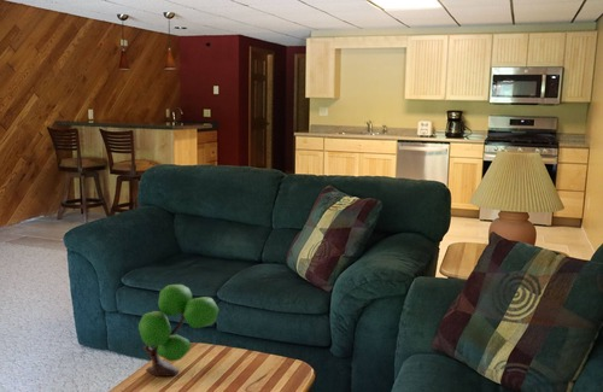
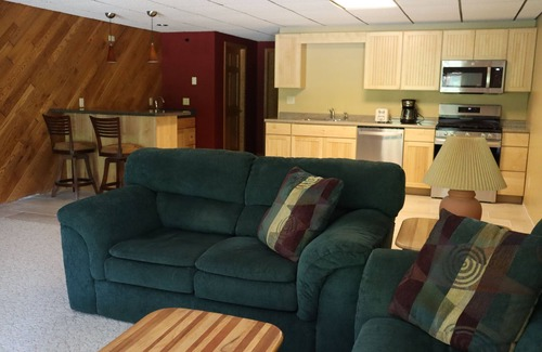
- plant [137,283,219,378]
